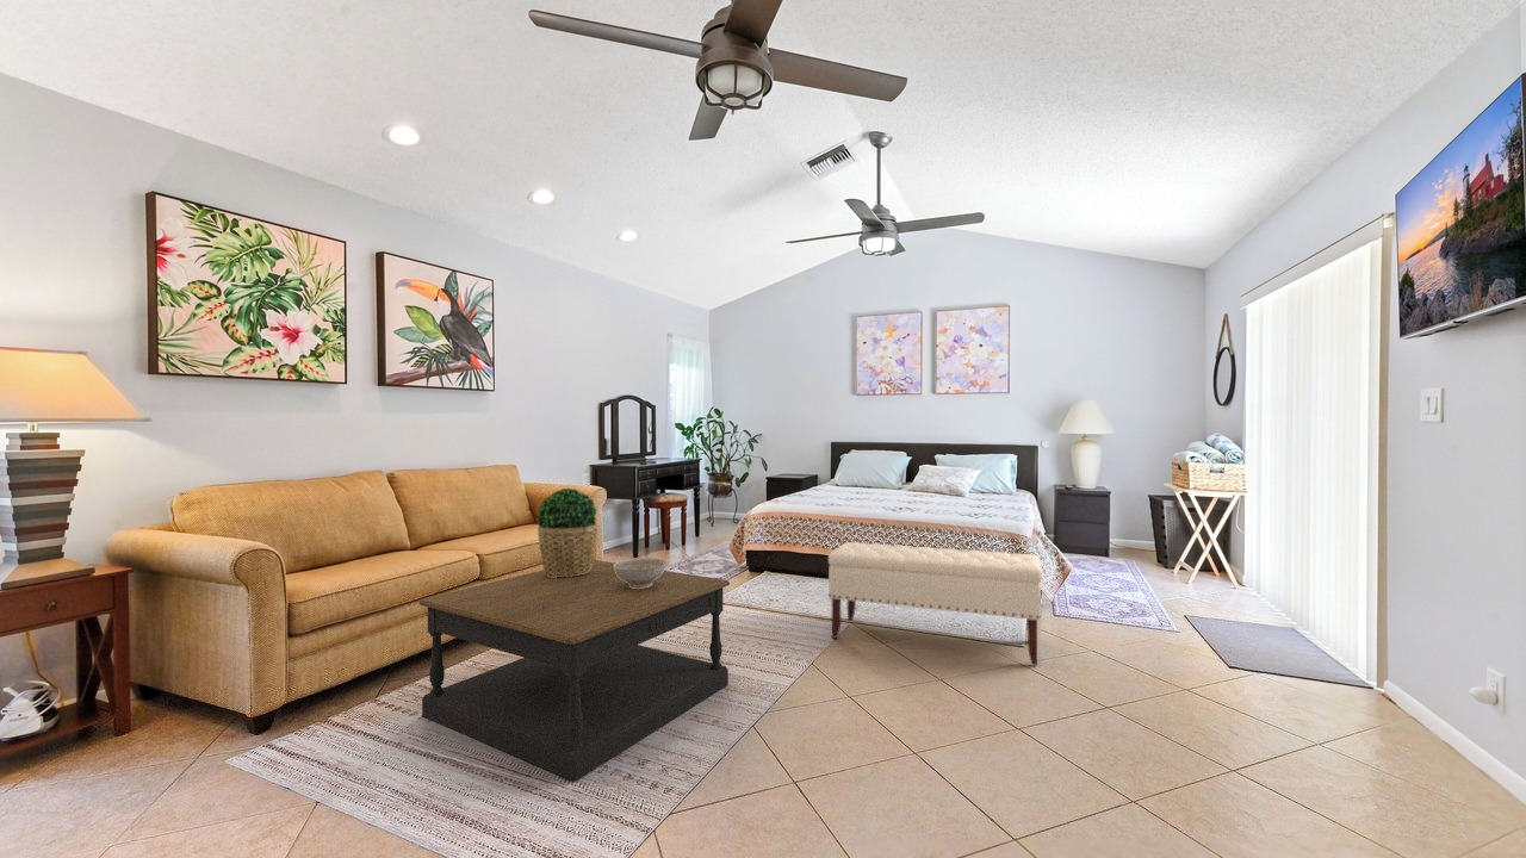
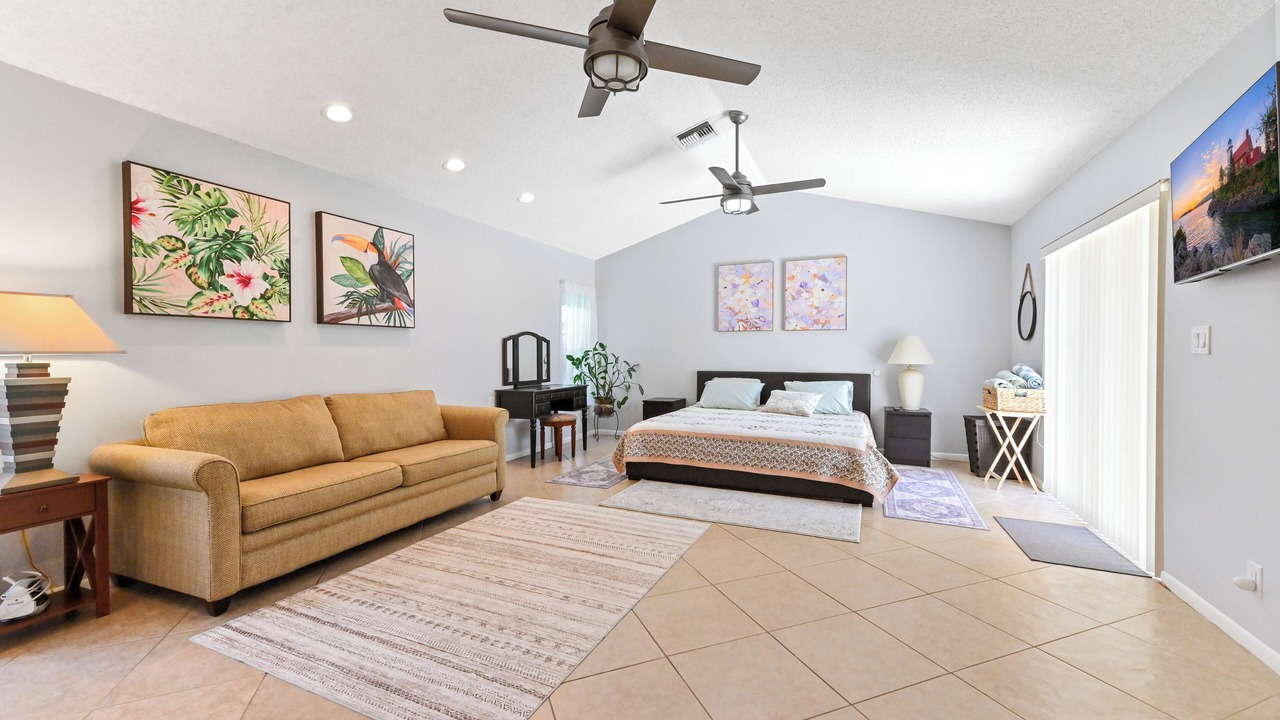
- coffee table [417,559,731,782]
- bench [827,541,1043,666]
- decorative bowl [614,557,668,589]
- potted plant [536,487,598,578]
